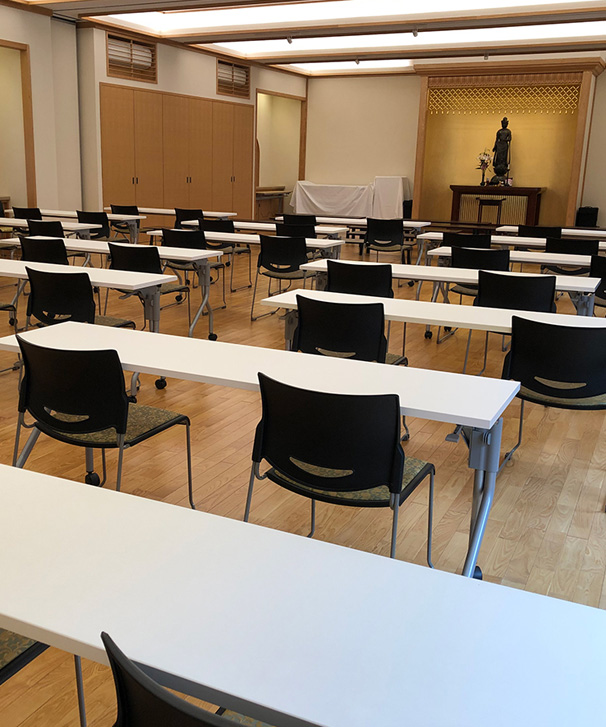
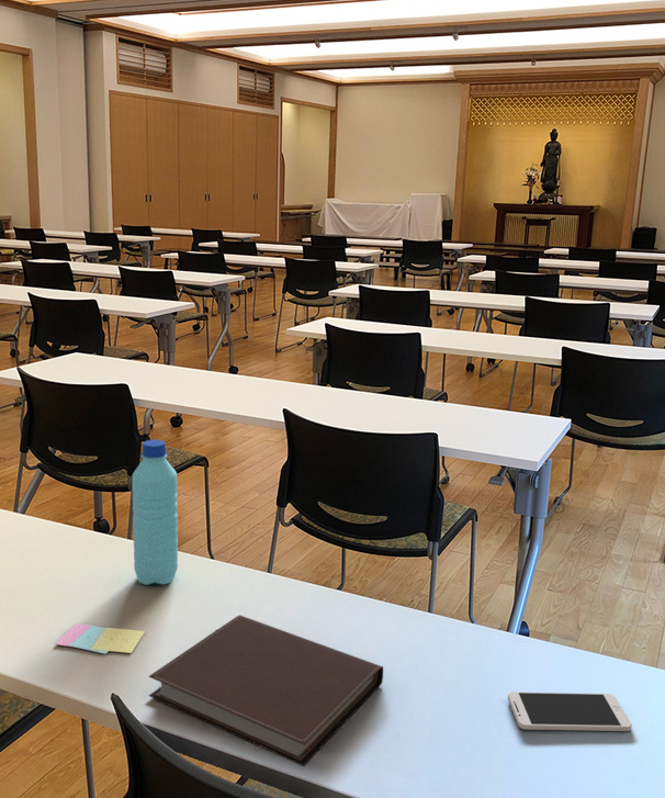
+ notebook [148,615,384,767]
+ smartphone [507,690,633,732]
+ sticky notes [54,622,146,655]
+ water bottle [131,439,179,586]
